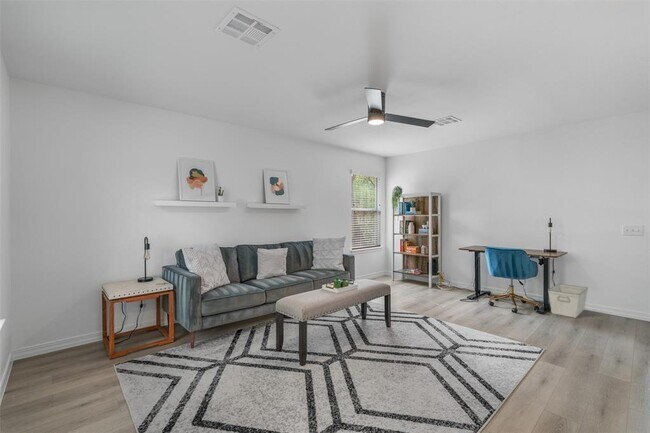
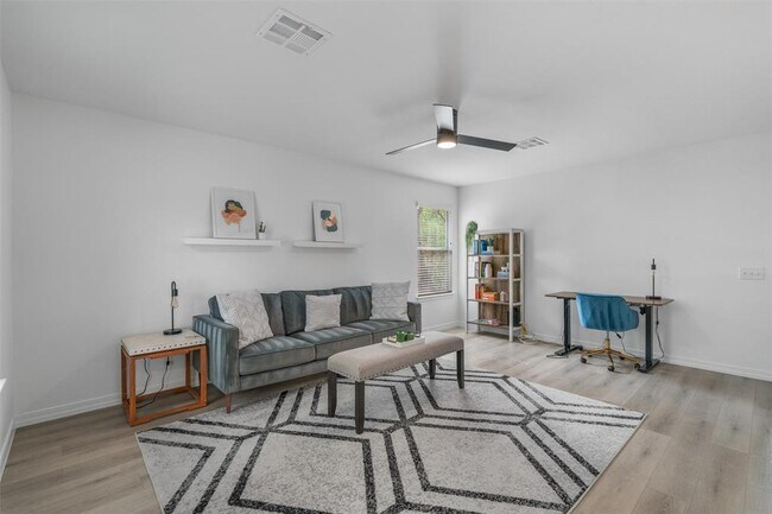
- storage bin [547,283,589,319]
